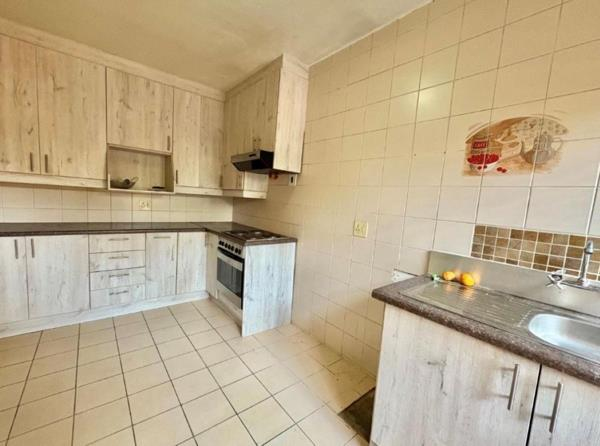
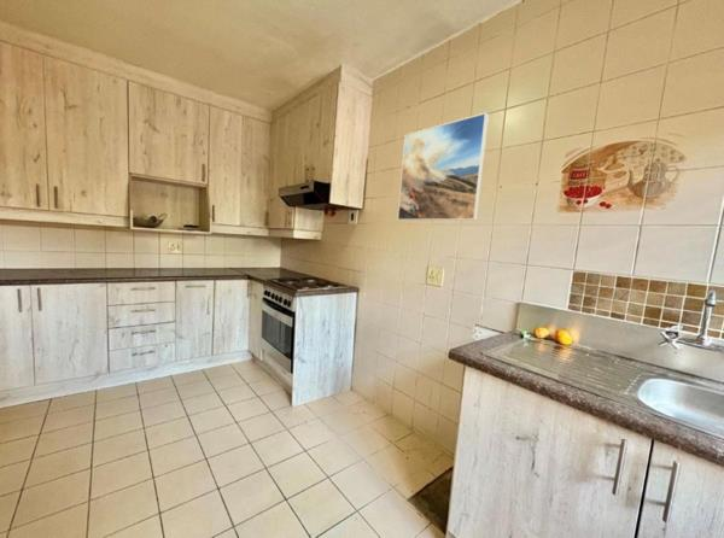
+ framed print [397,111,490,222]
